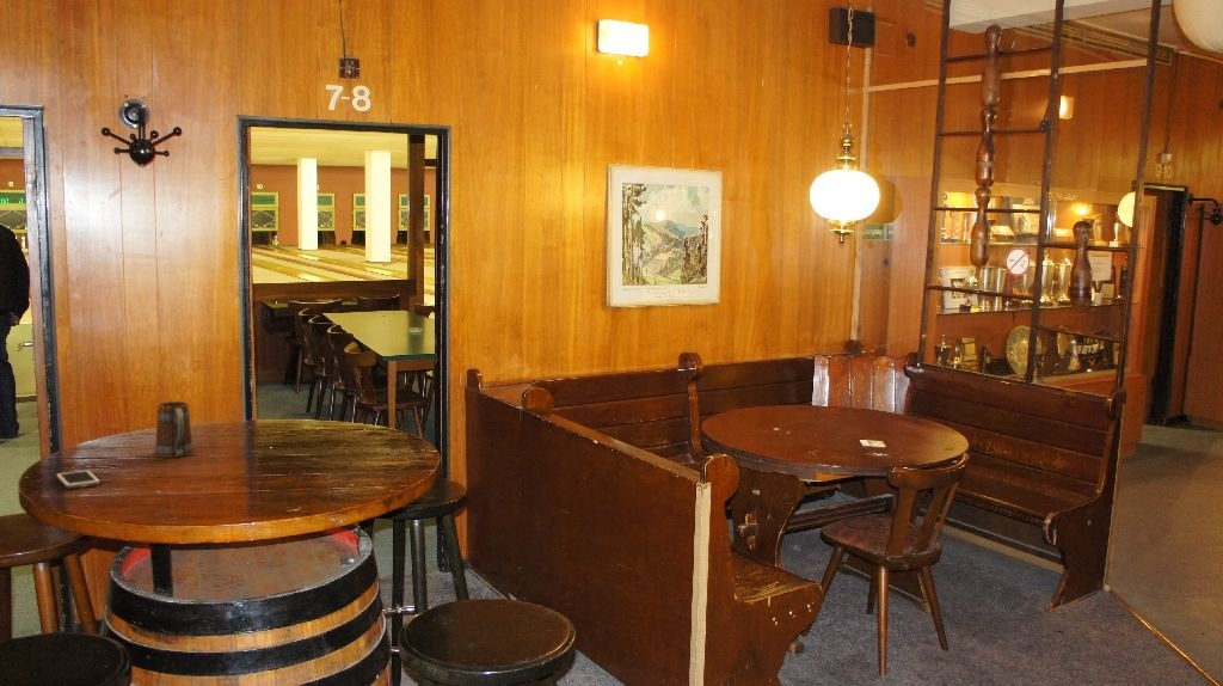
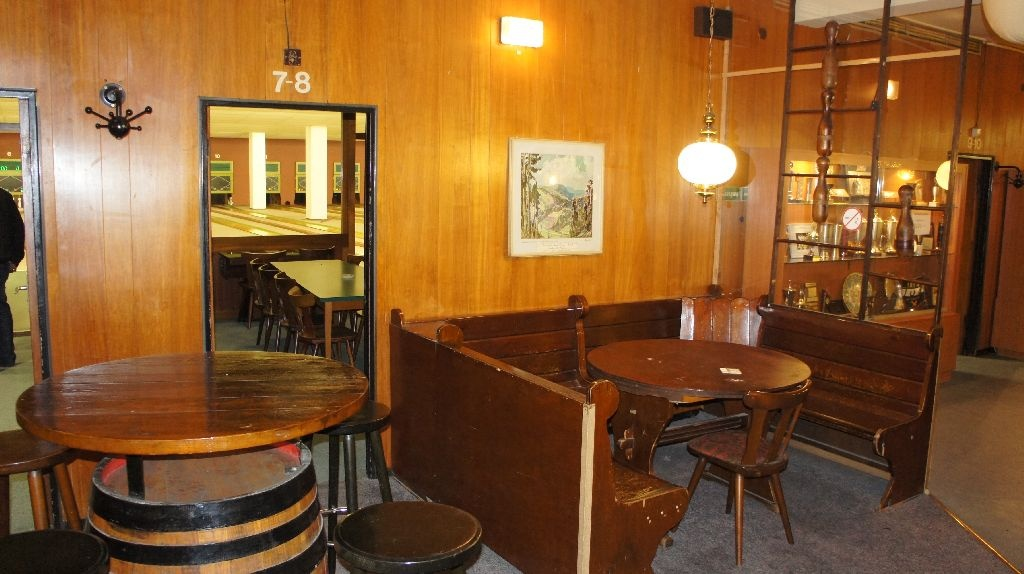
- beer mug [154,400,195,459]
- cell phone [55,468,102,490]
